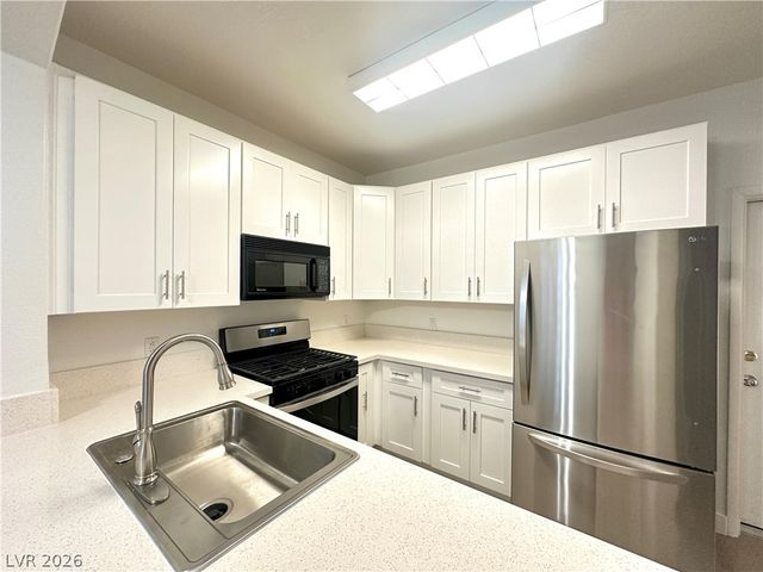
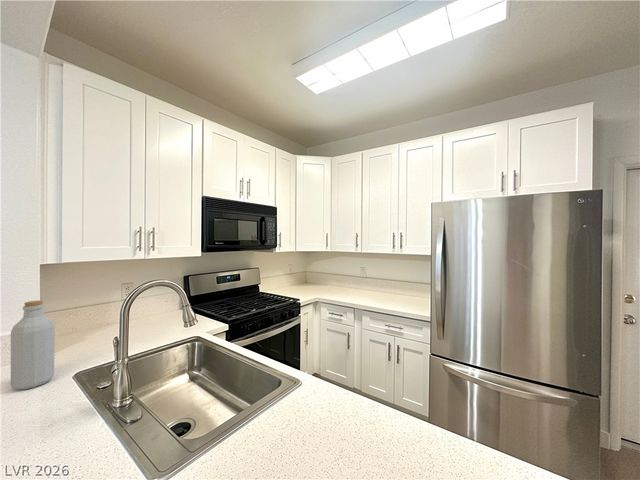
+ bottle [10,299,55,391]
